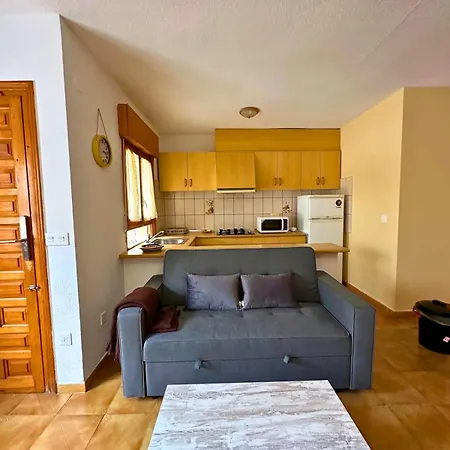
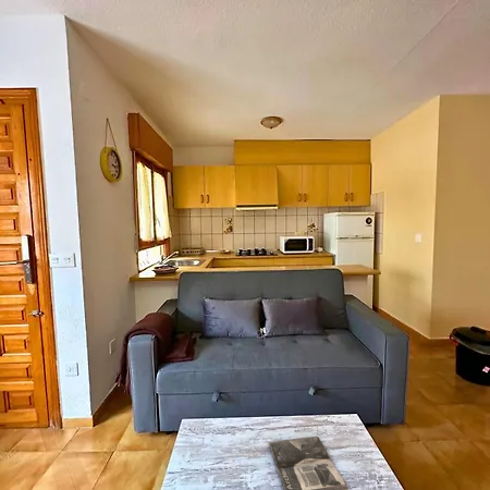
+ magazine [267,434,348,490]
